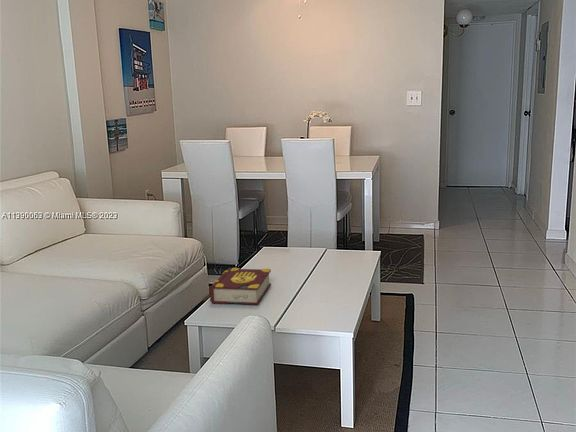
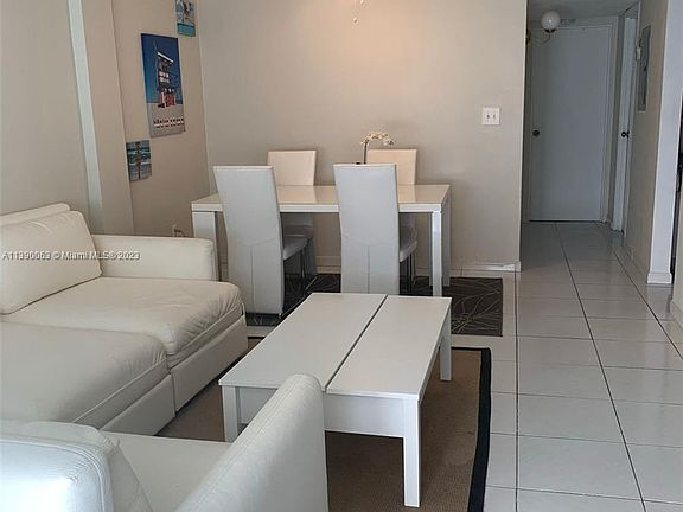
- book [209,267,272,306]
